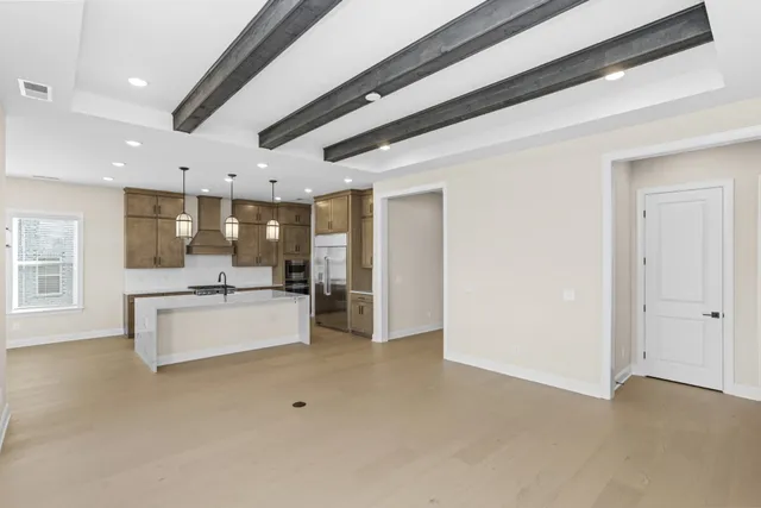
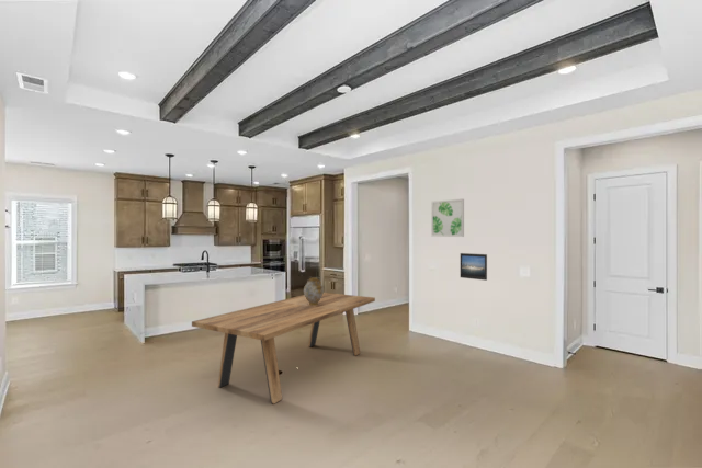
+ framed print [460,252,488,282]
+ wall art [430,198,465,238]
+ dining table [191,292,376,404]
+ ceramic jug [303,277,325,305]
